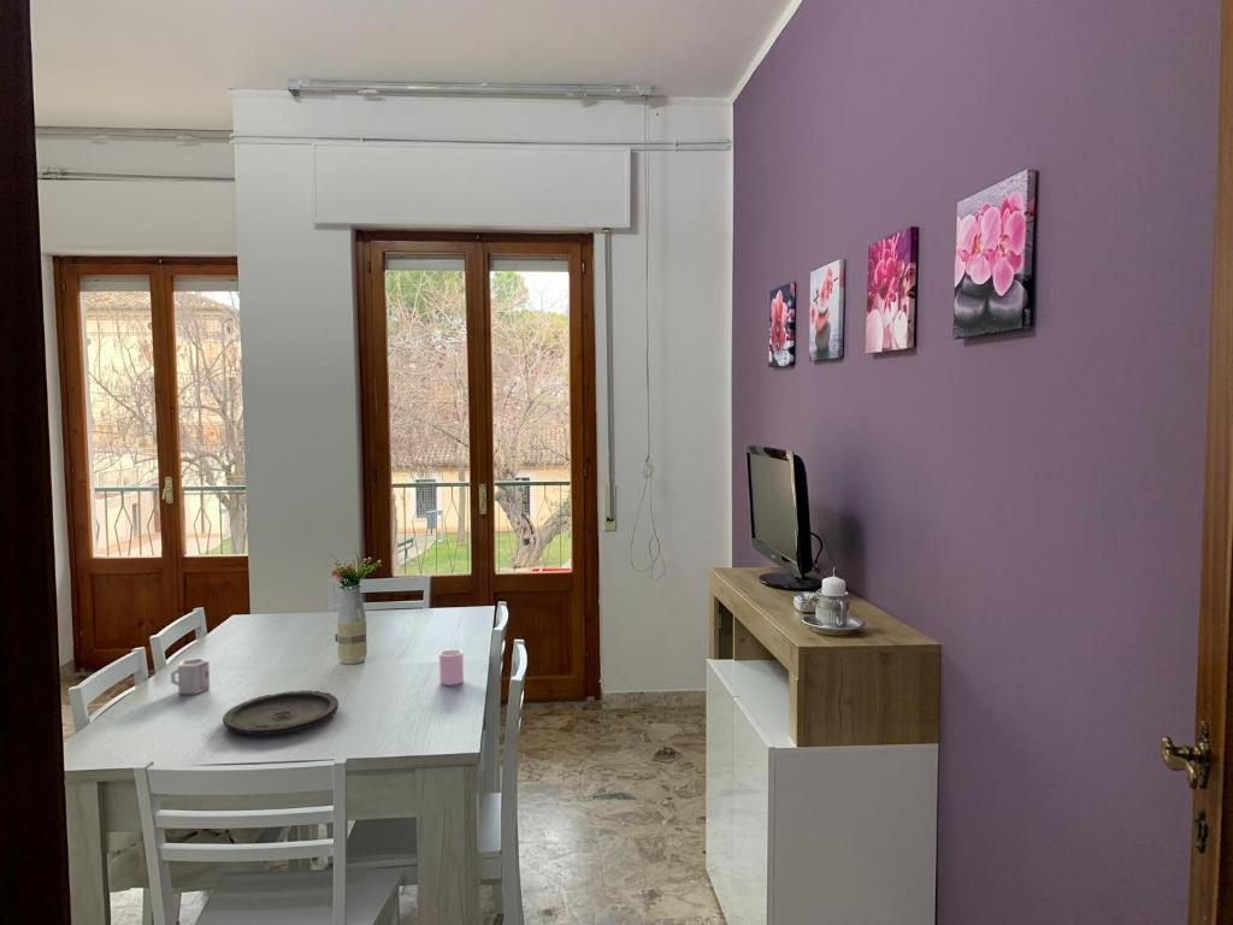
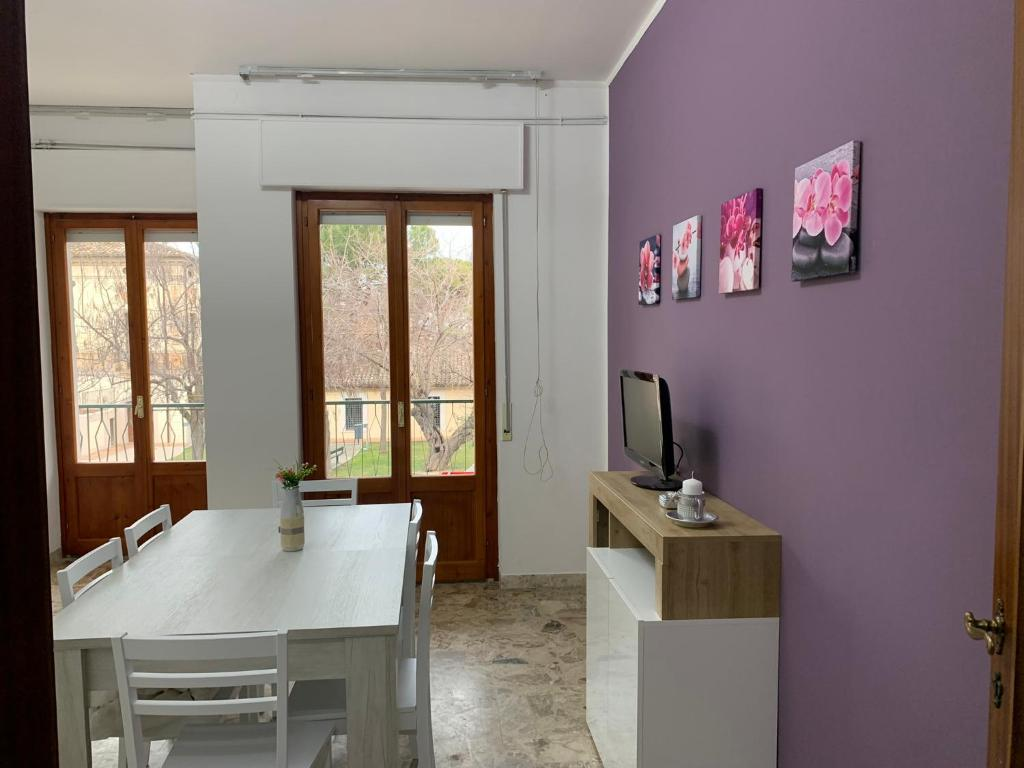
- cup [438,648,465,687]
- plate [222,689,340,736]
- cup [170,656,211,695]
